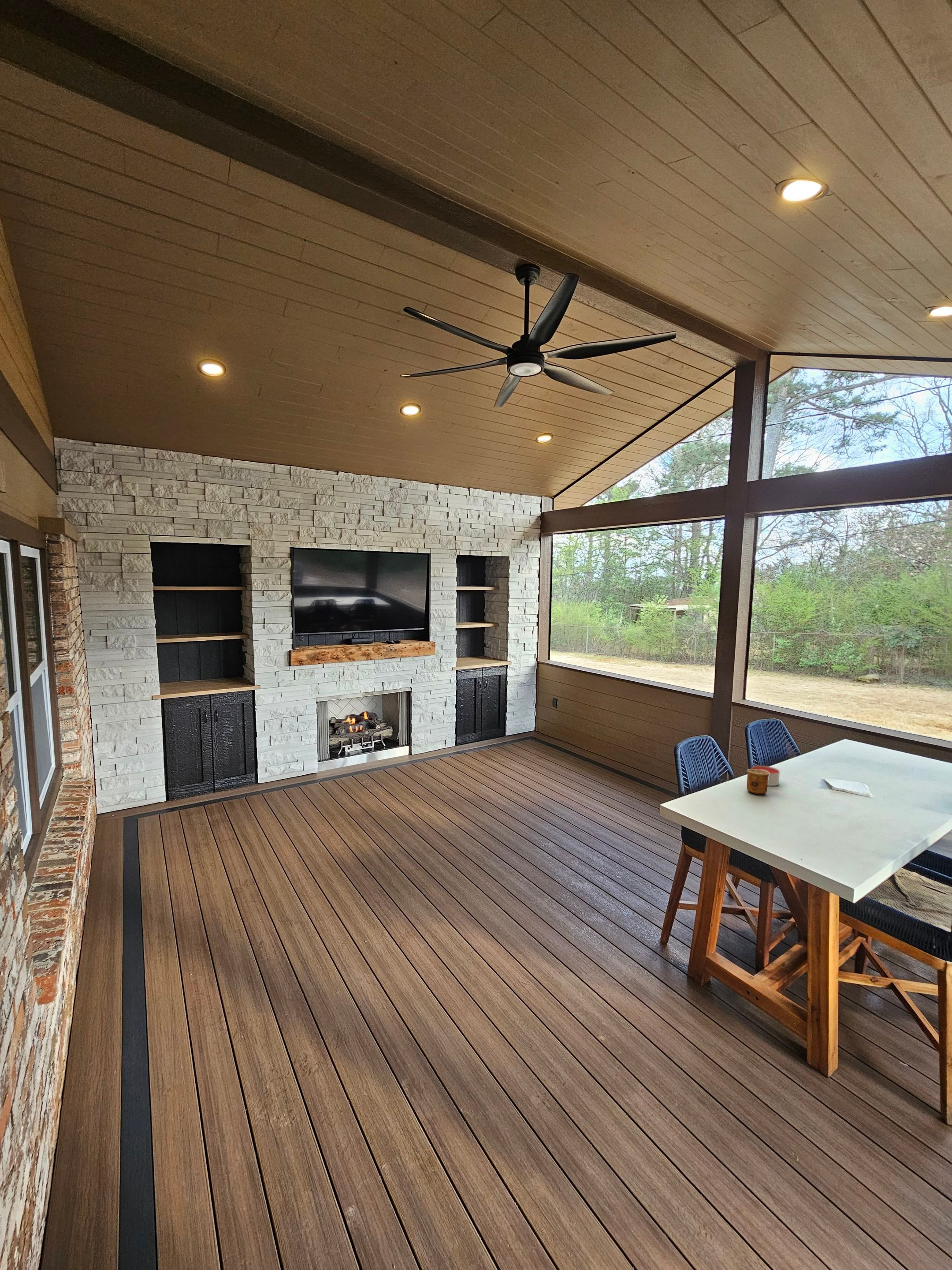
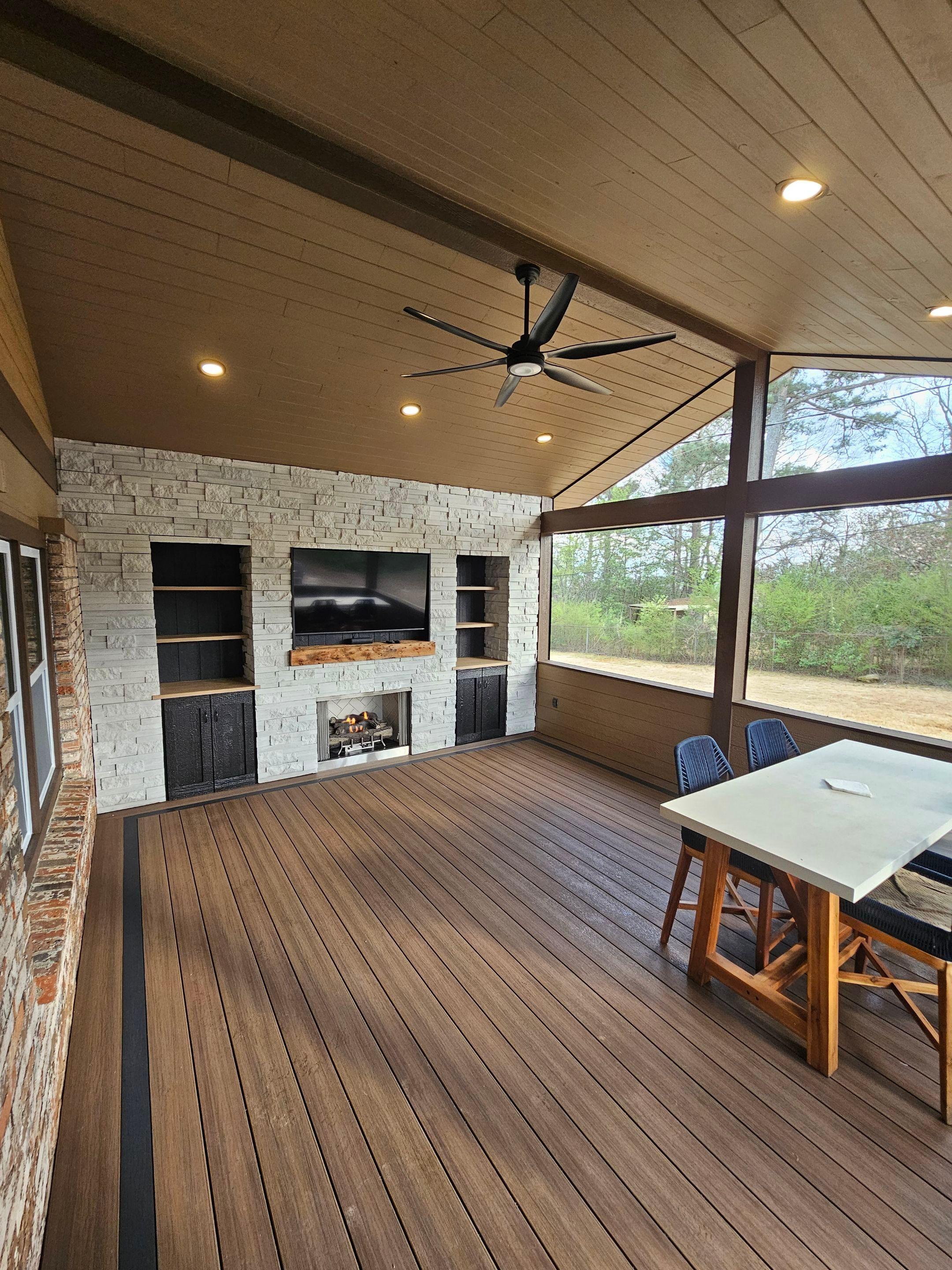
- cup [746,768,770,795]
- candle [751,765,780,786]
